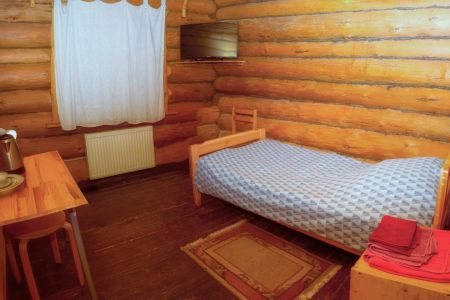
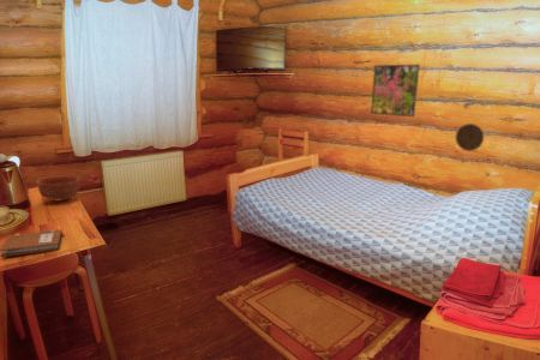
+ bowl [36,174,80,202]
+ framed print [370,64,421,118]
+ notebook [0,228,65,258]
+ decorative plate [455,122,485,152]
